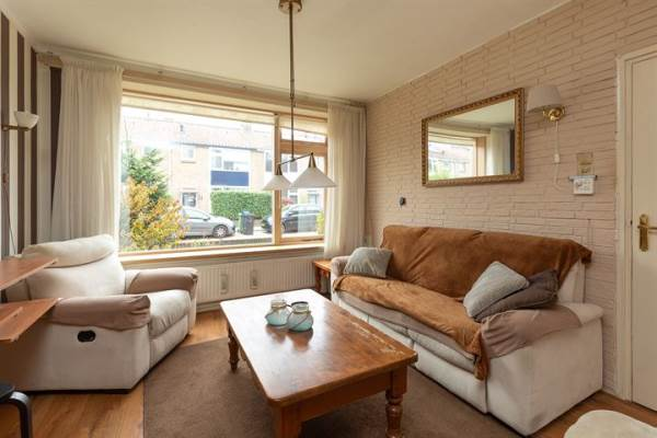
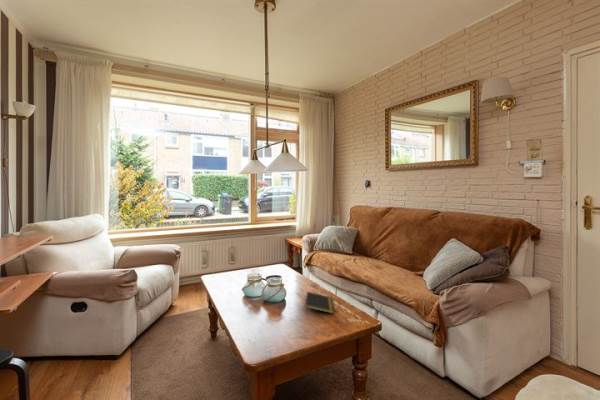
+ notepad [305,291,335,315]
